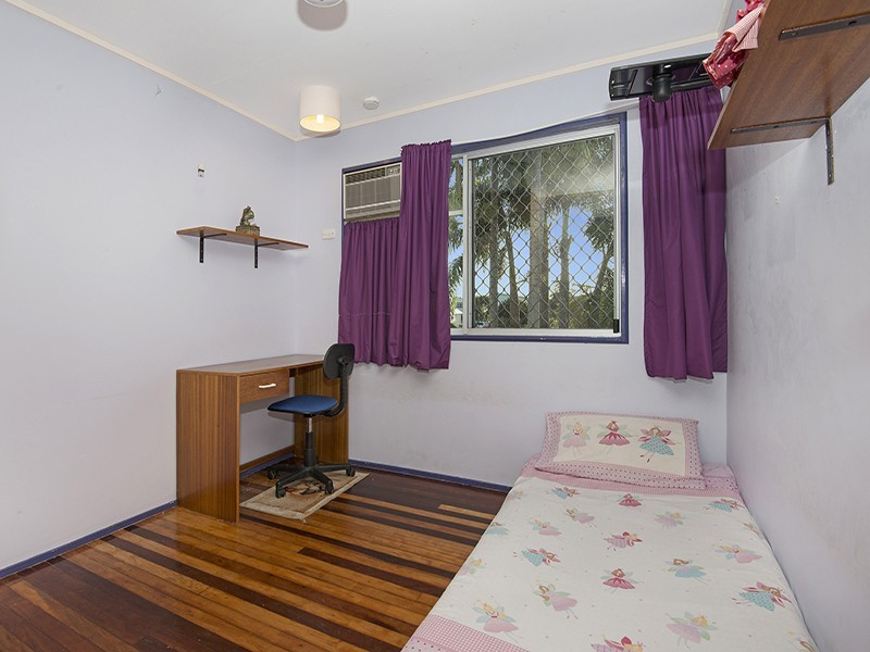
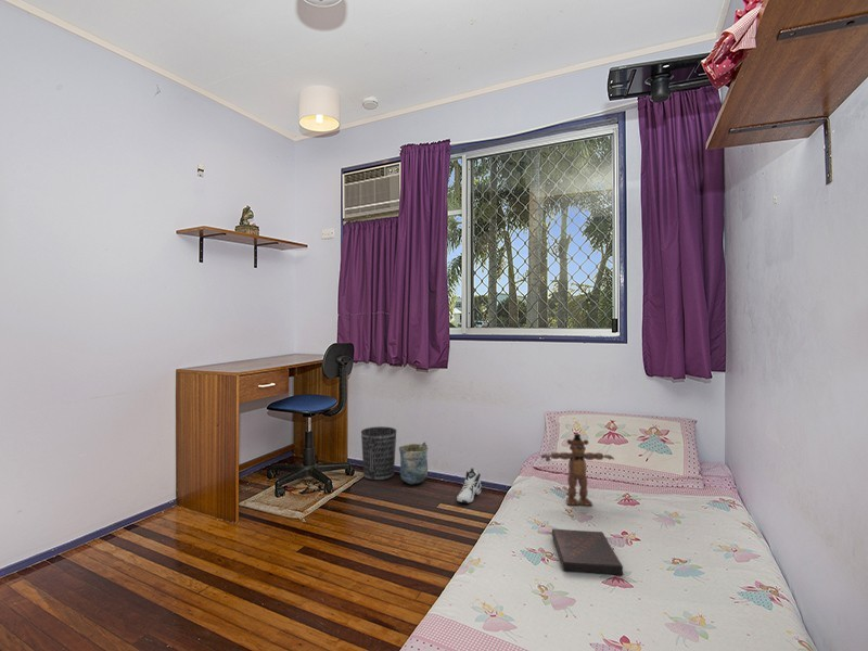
+ cup [398,441,430,485]
+ wastebasket [360,425,397,482]
+ teddy bear [539,433,615,507]
+ book [551,527,624,576]
+ sneaker [456,468,483,503]
